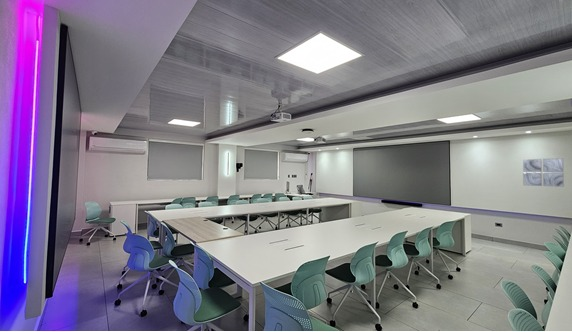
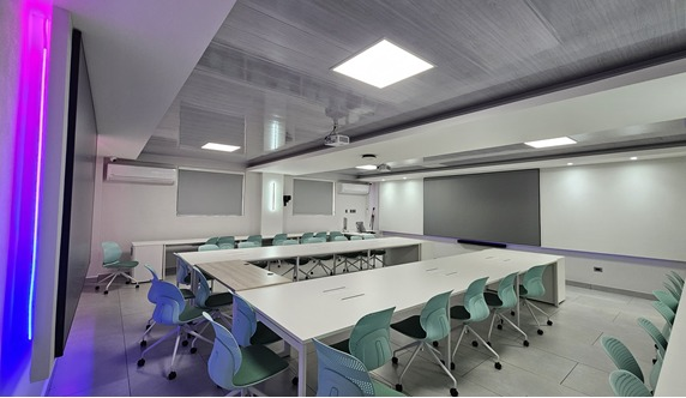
- wall art [522,157,565,188]
